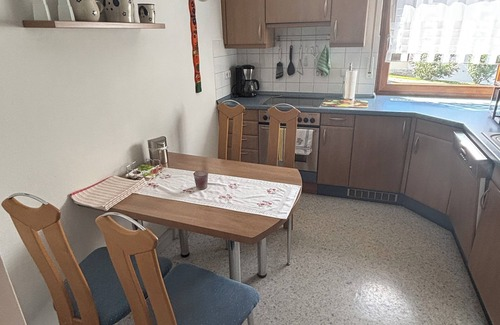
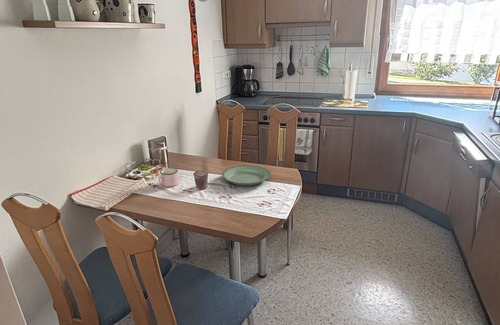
+ mug [157,167,180,188]
+ plate [221,165,272,187]
